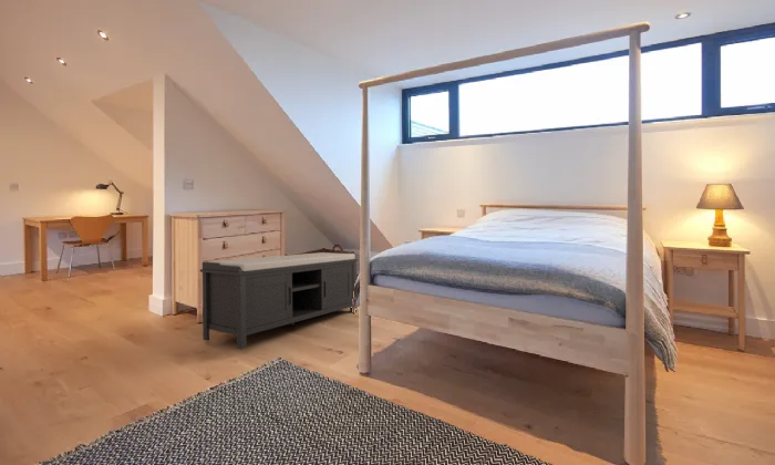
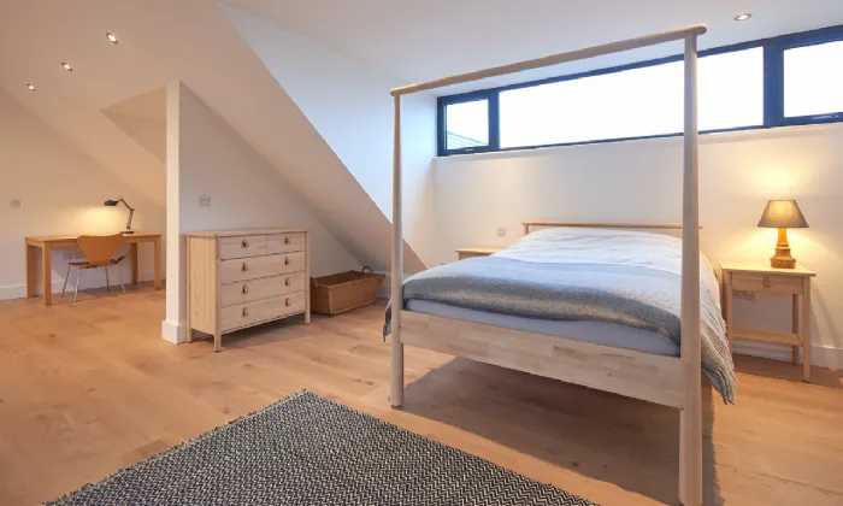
- bench [199,251,359,350]
